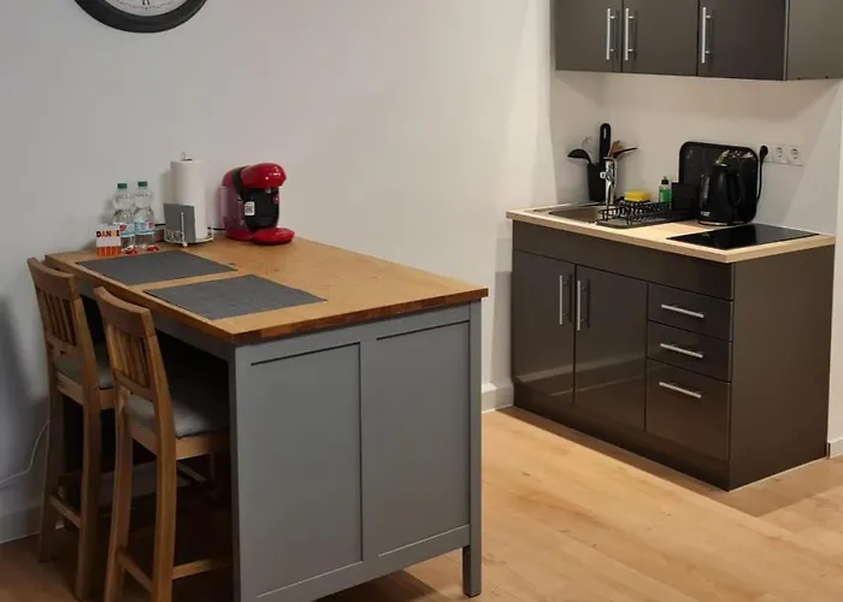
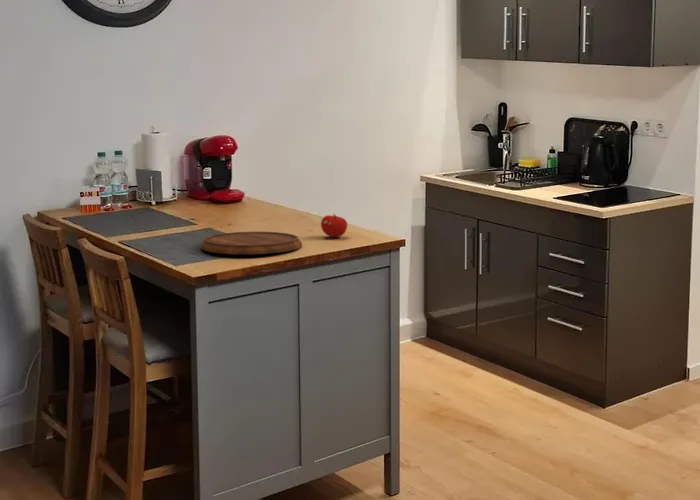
+ cutting board [200,231,303,255]
+ fruit [320,213,348,238]
